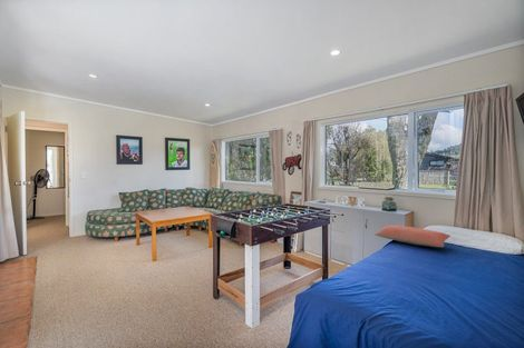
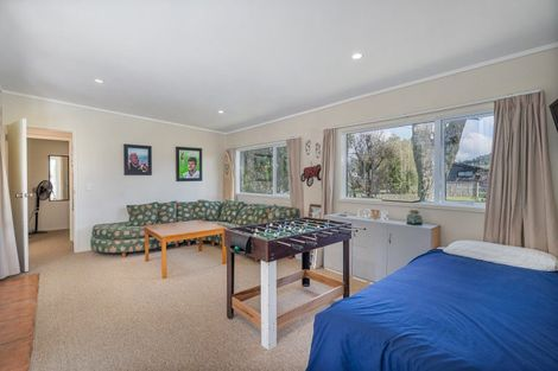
- pillow [373,223,452,248]
